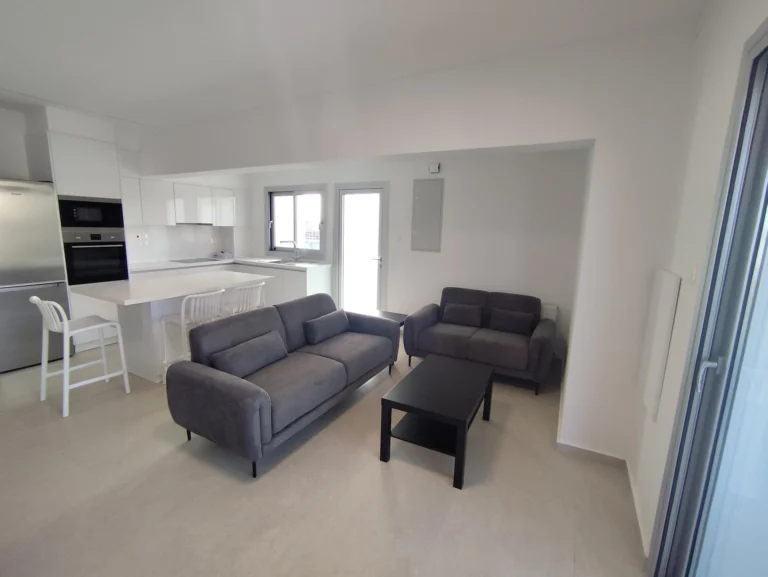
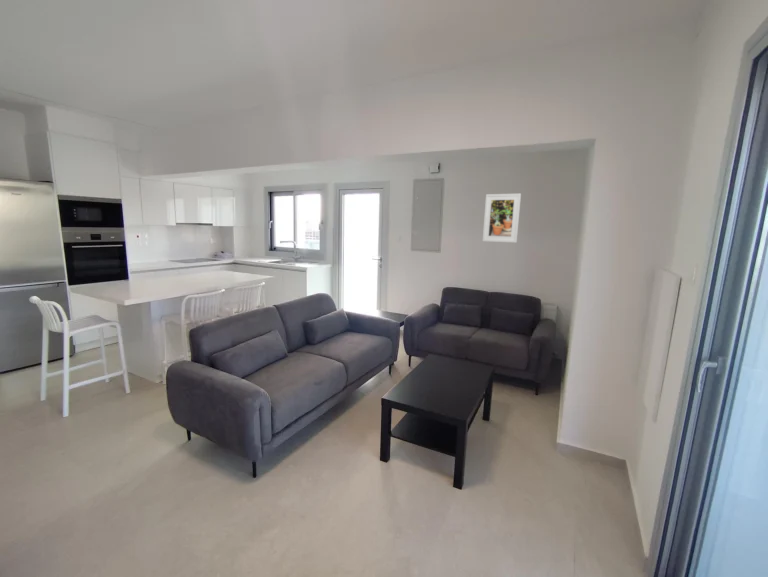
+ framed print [482,193,522,244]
